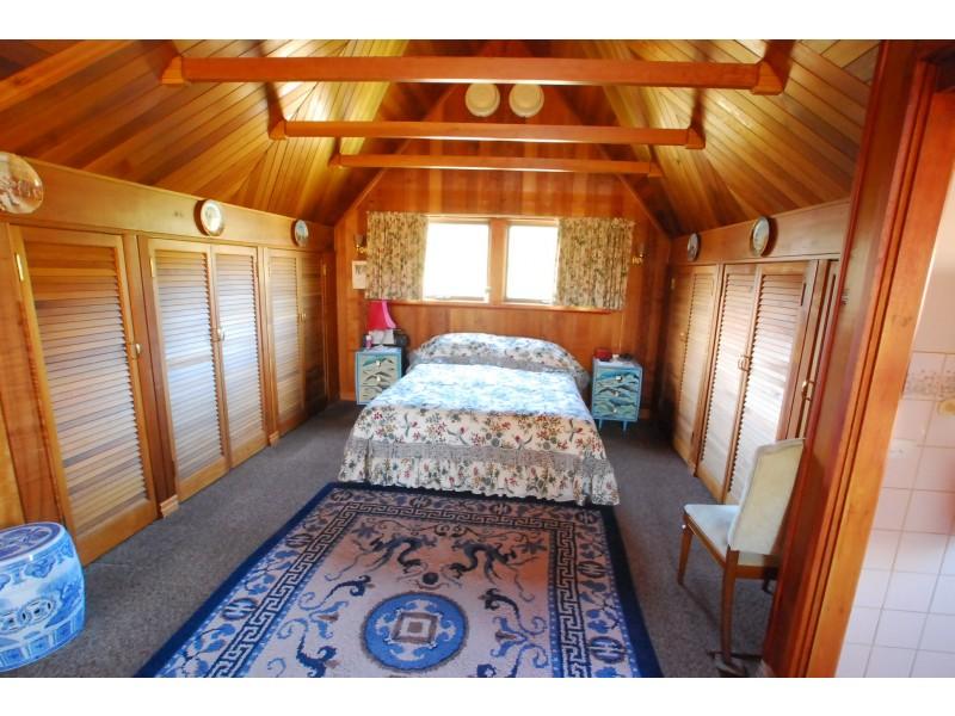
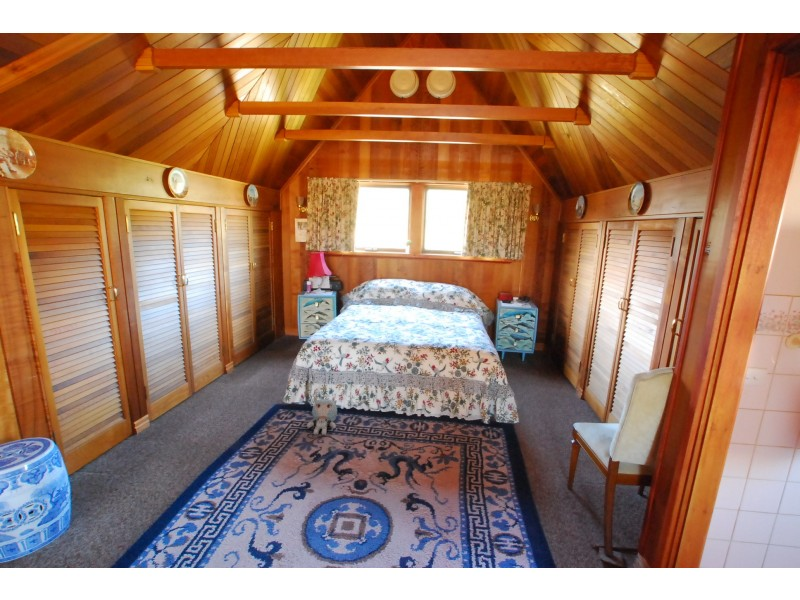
+ plush toy [306,398,338,436]
